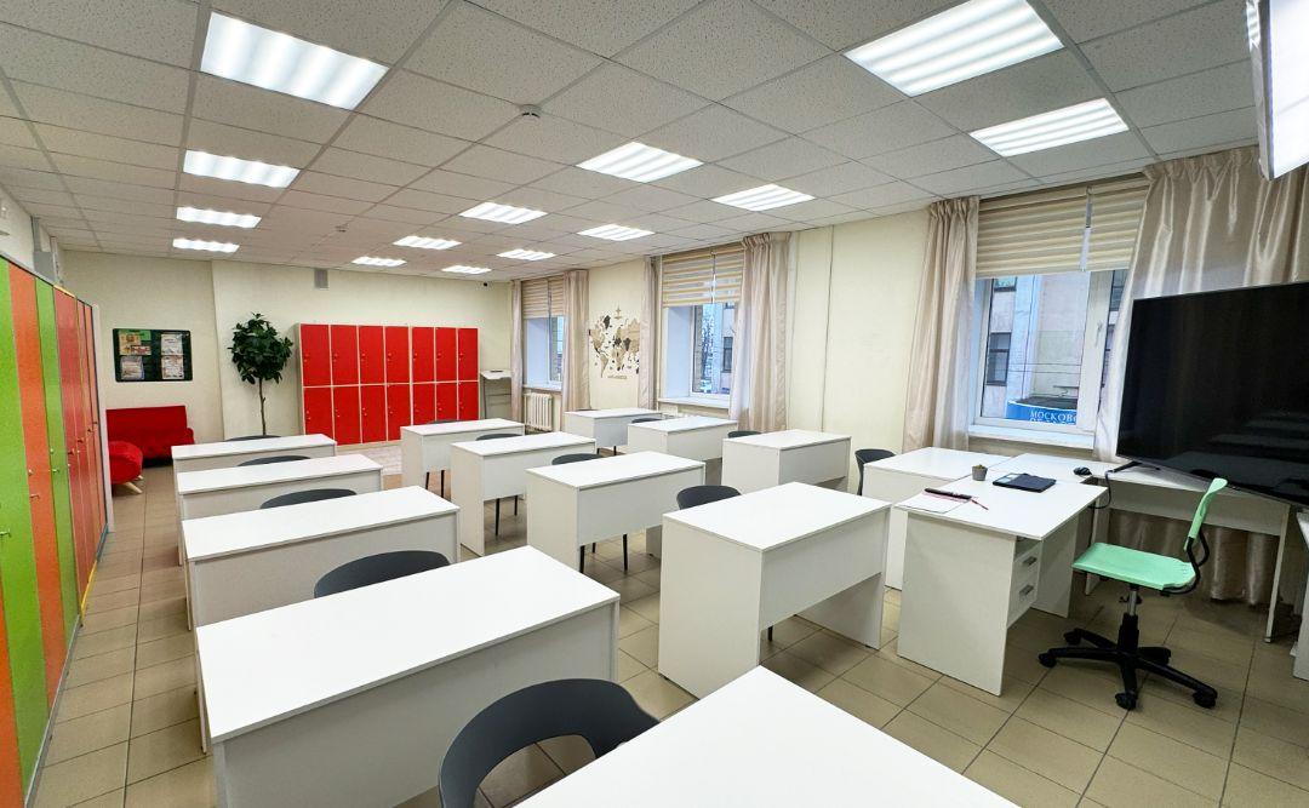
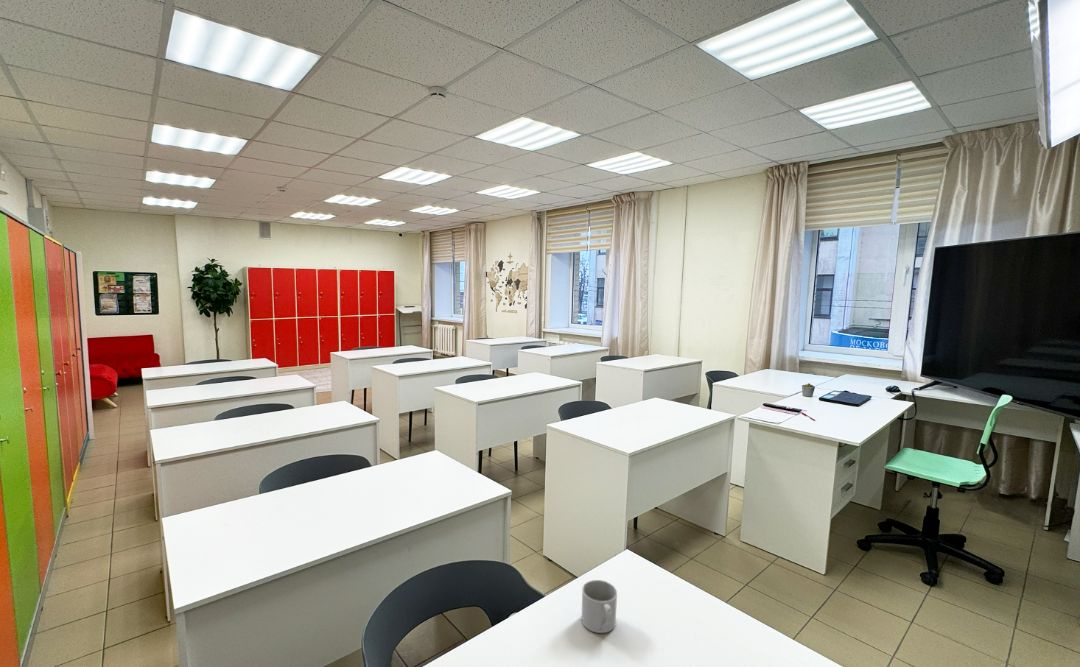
+ mug [581,579,618,634]
